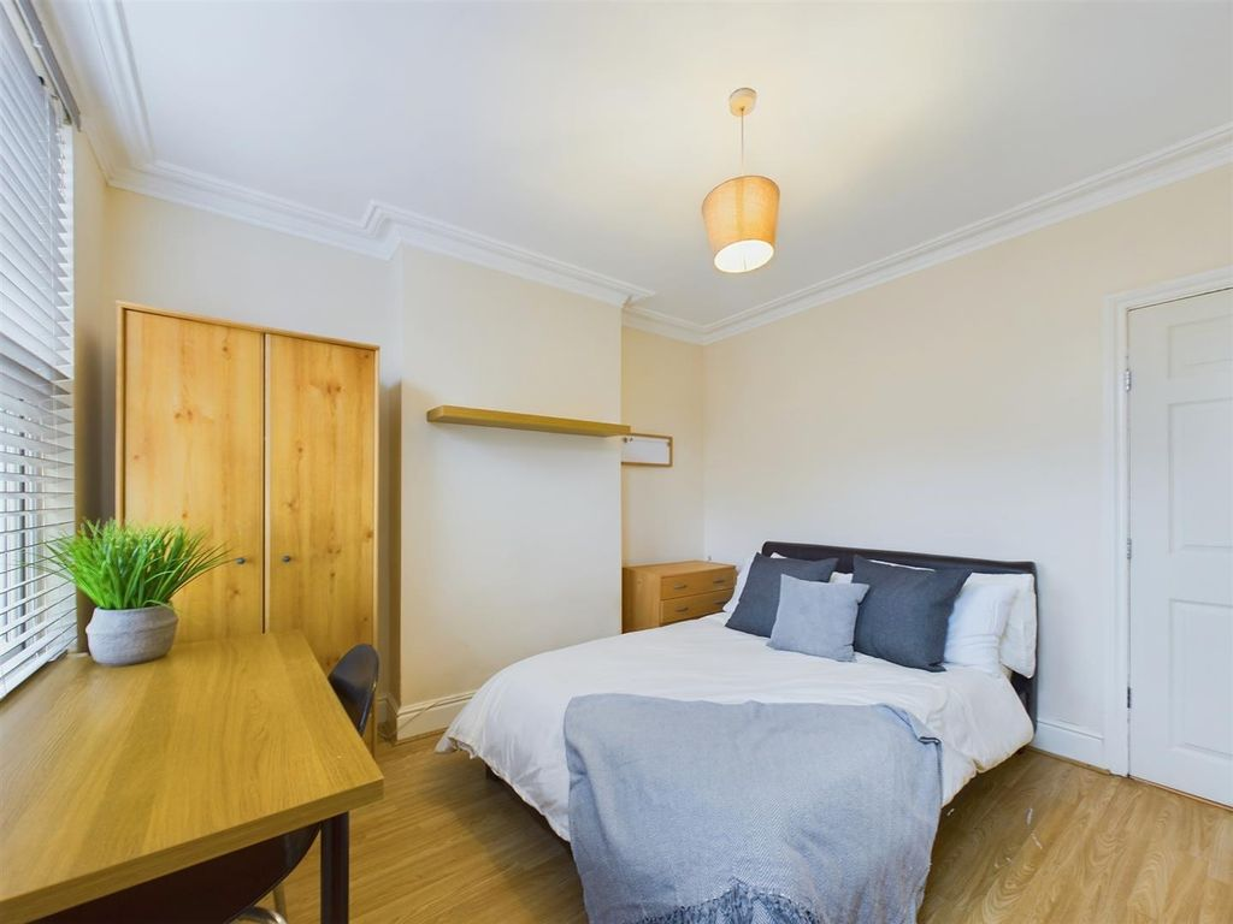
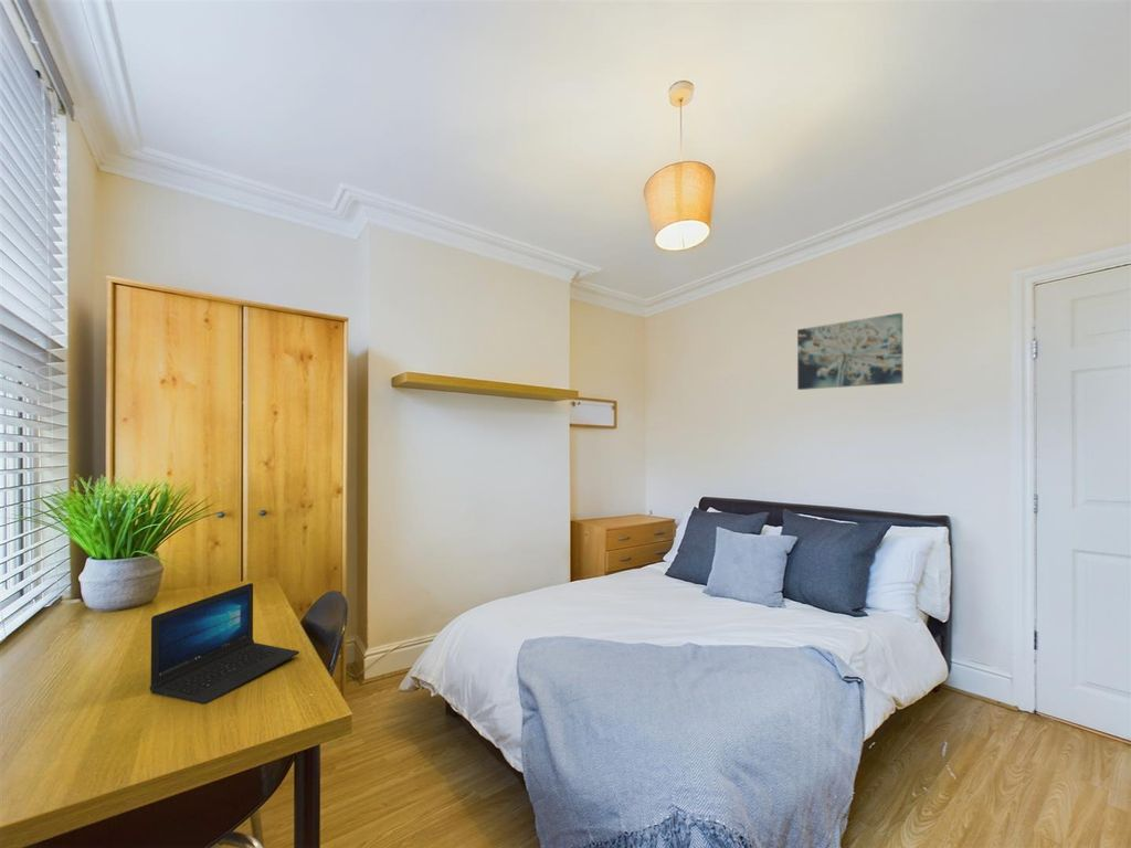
+ laptop [149,582,300,706]
+ wall art [796,312,903,391]
